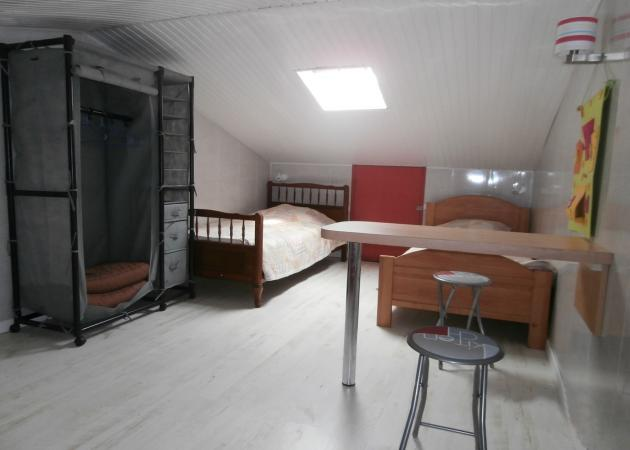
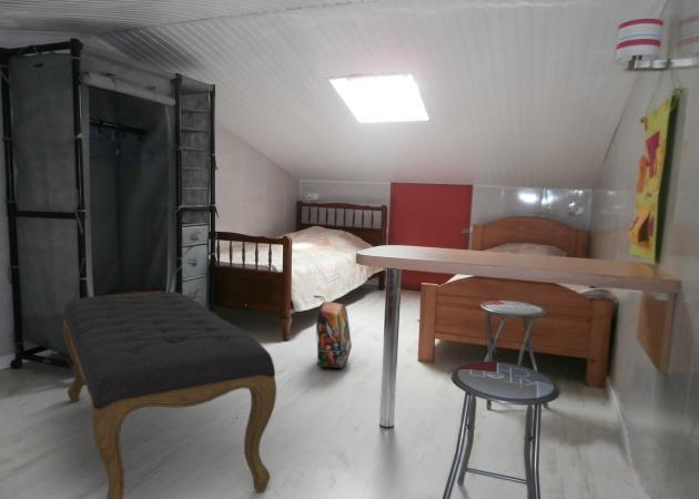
+ backpack [313,295,353,369]
+ bench [62,291,277,499]
